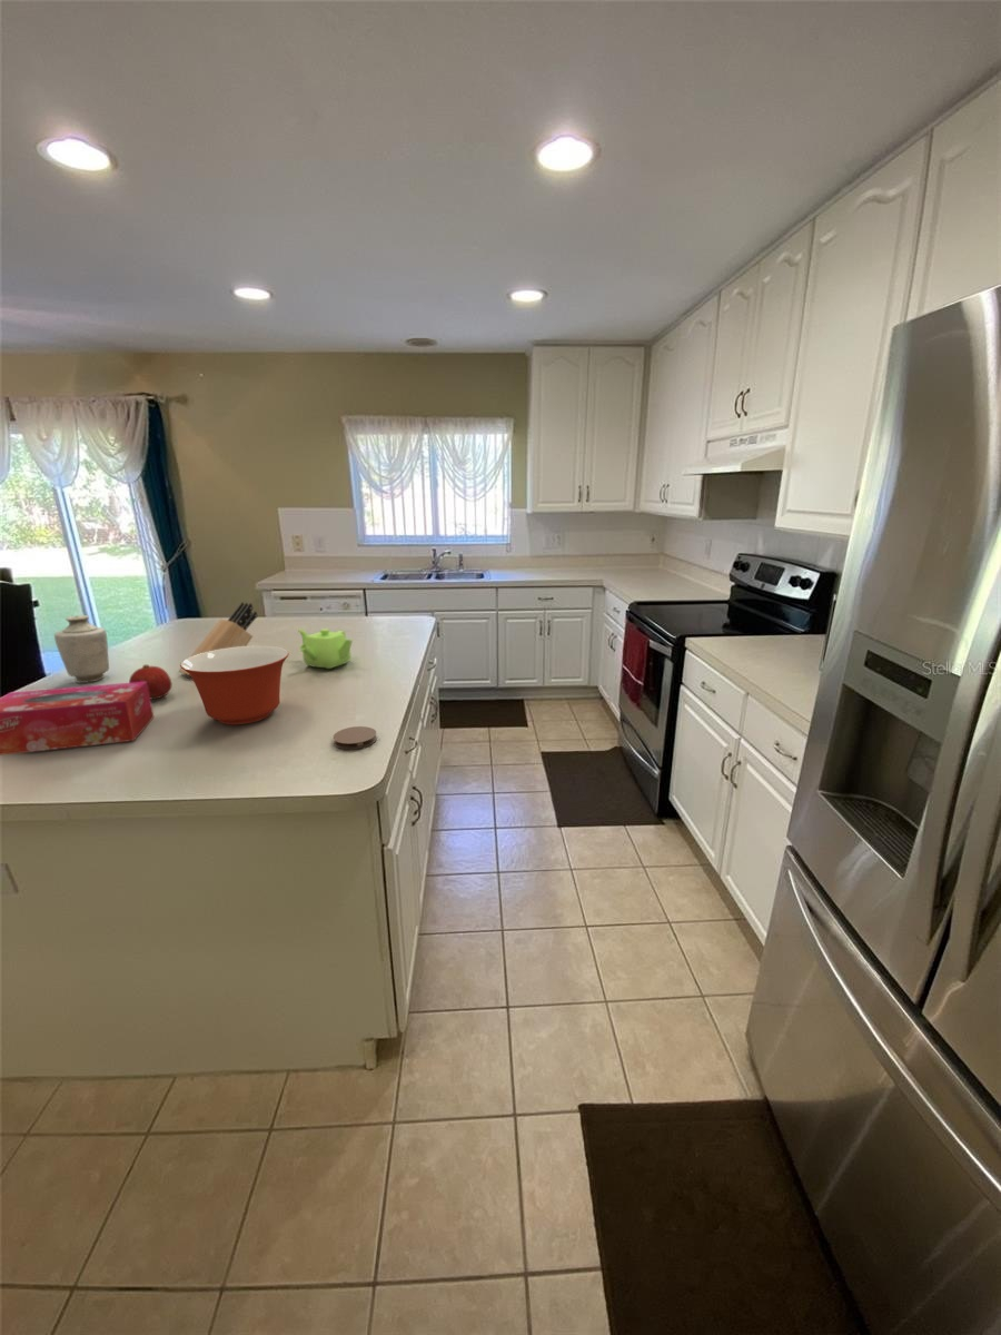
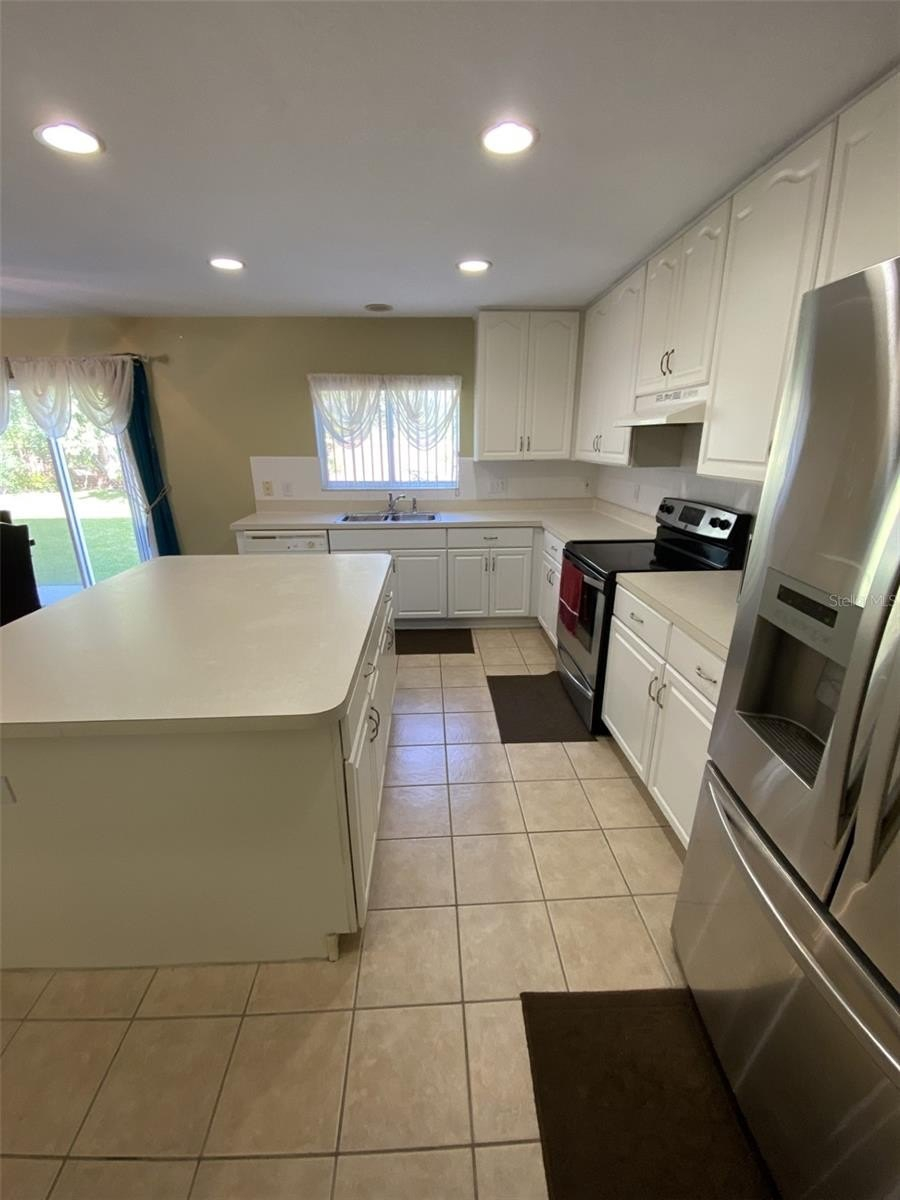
- teapot [297,627,354,670]
- fruit [128,664,172,700]
- coaster [333,725,378,750]
- mixing bowl [179,645,290,725]
- tissue box [0,682,155,756]
- knife block [178,601,258,678]
- vase [53,614,110,684]
